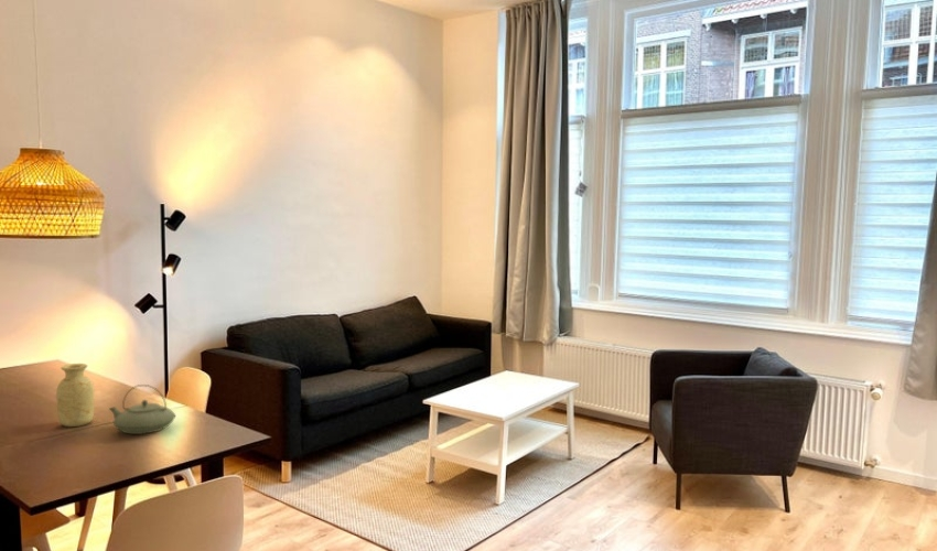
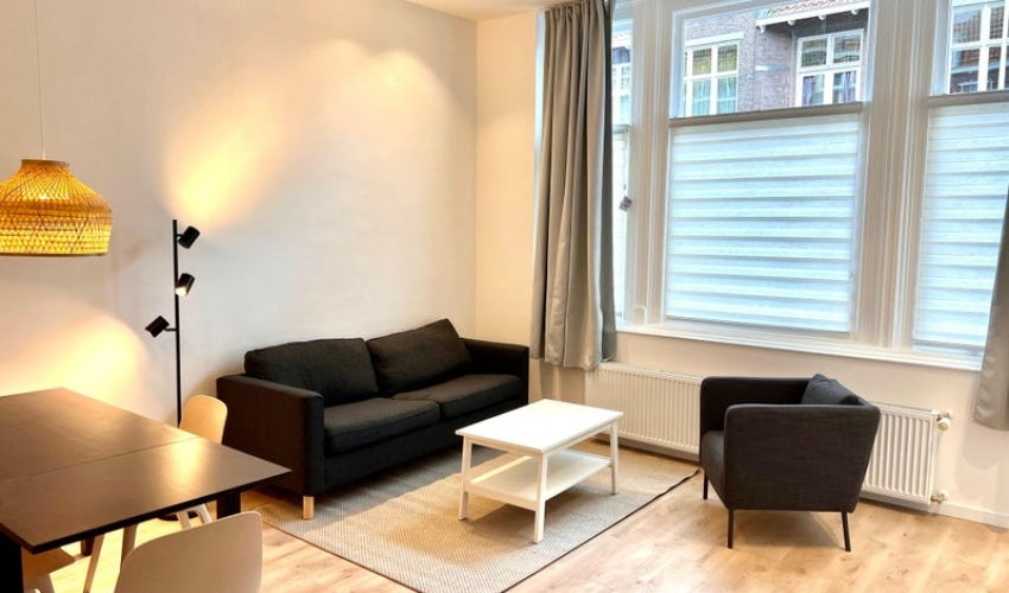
- teapot [108,383,176,435]
- vase [55,363,95,428]
